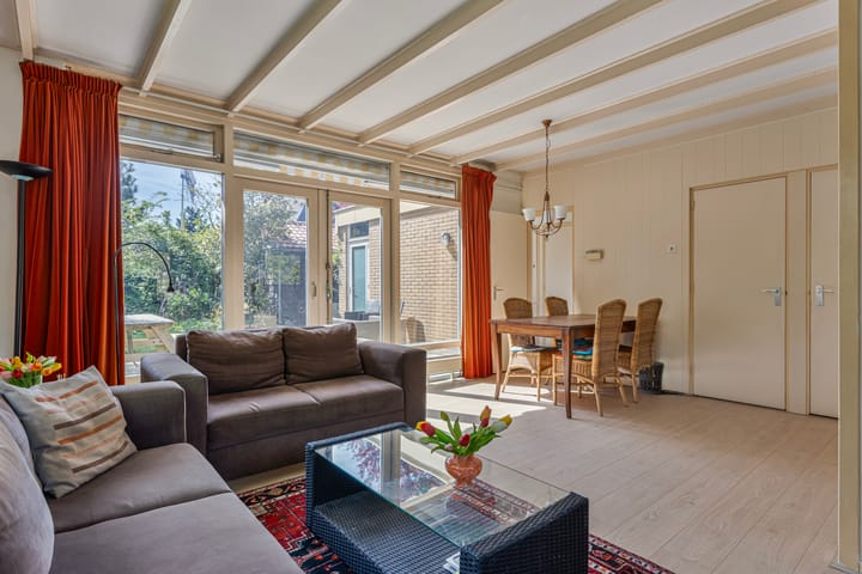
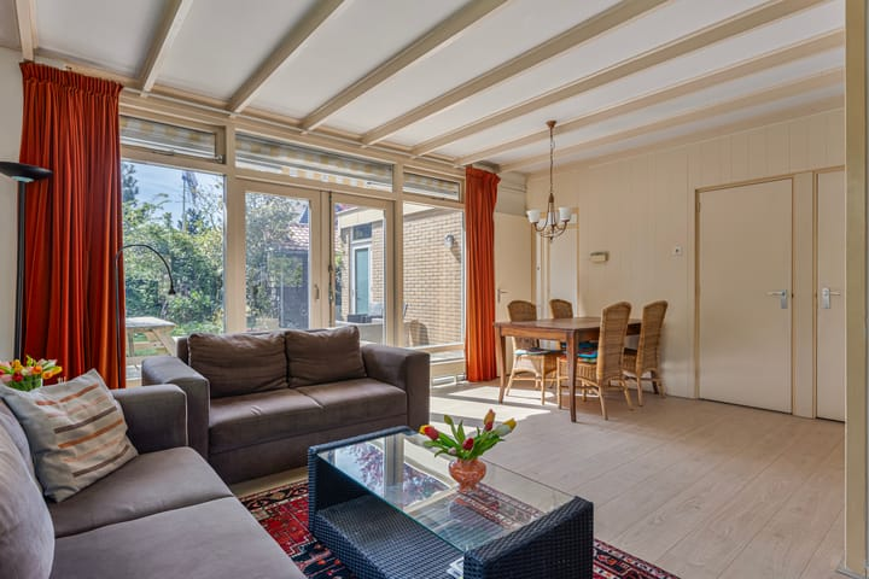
- wastebasket [637,360,666,396]
